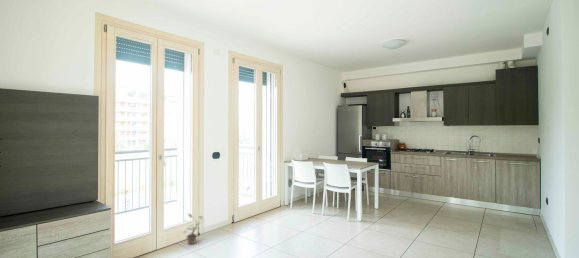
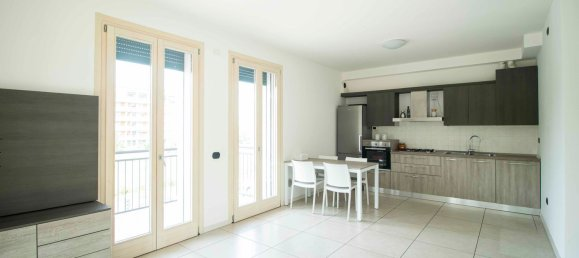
- potted plant [182,213,205,245]
